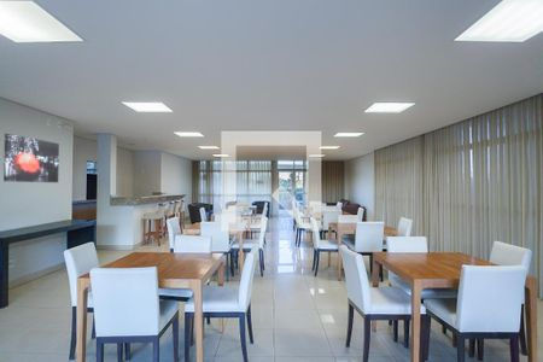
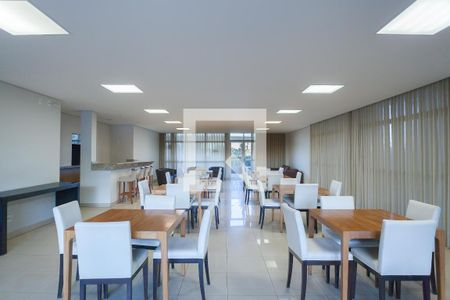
- wall art [2,133,60,183]
